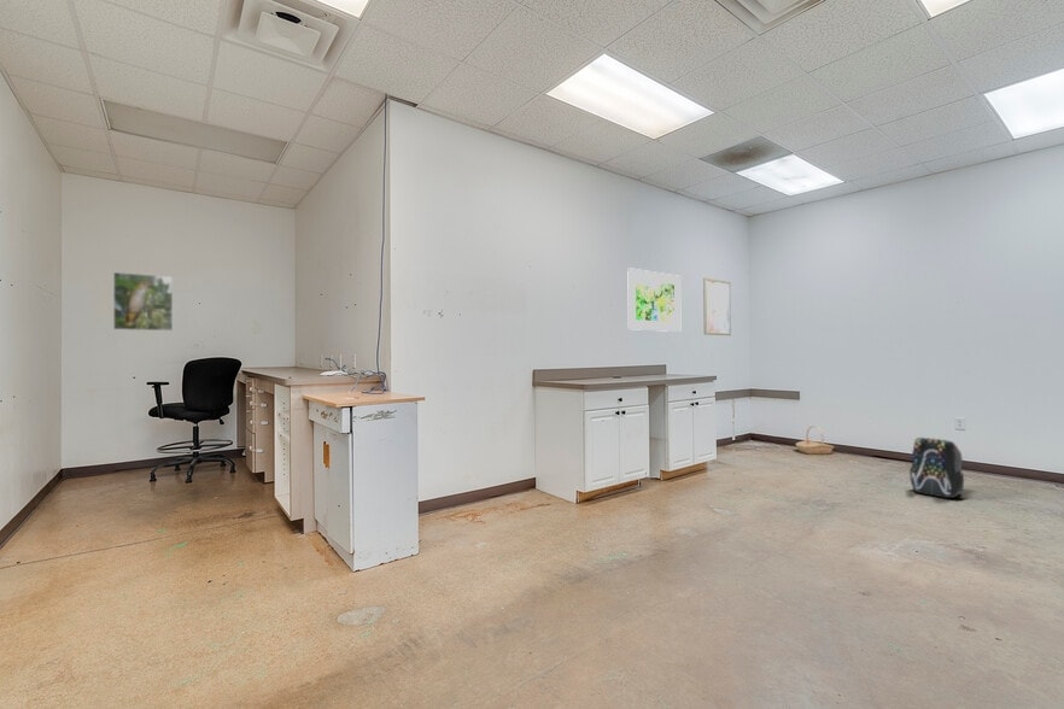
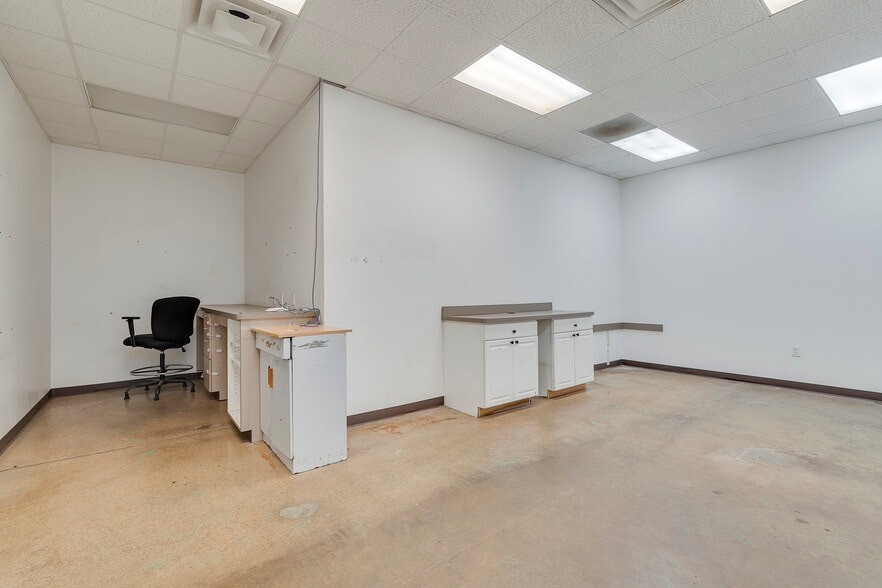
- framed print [626,266,682,333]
- wall art [702,277,732,336]
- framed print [112,271,174,332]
- backpack [908,436,965,499]
- basket [795,424,836,456]
